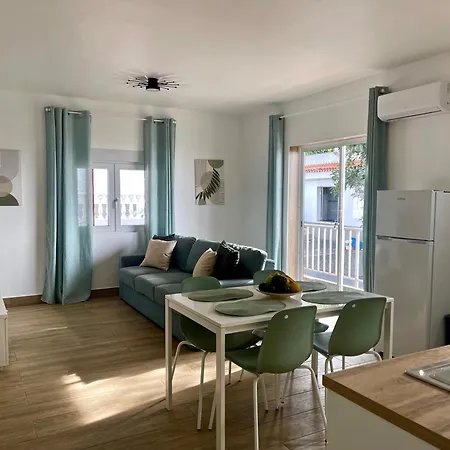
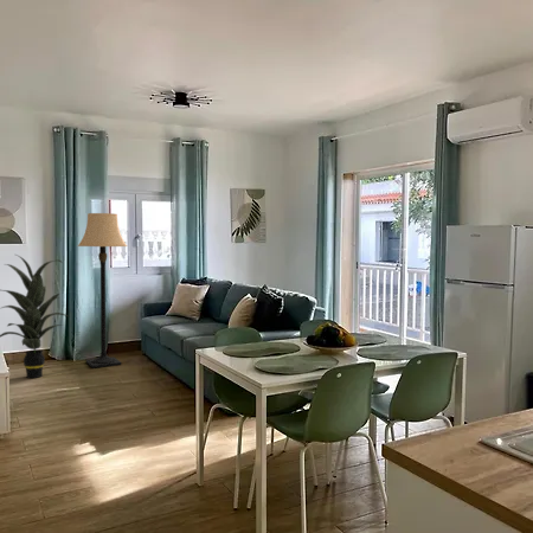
+ indoor plant [0,253,71,379]
+ lamp [77,212,128,370]
